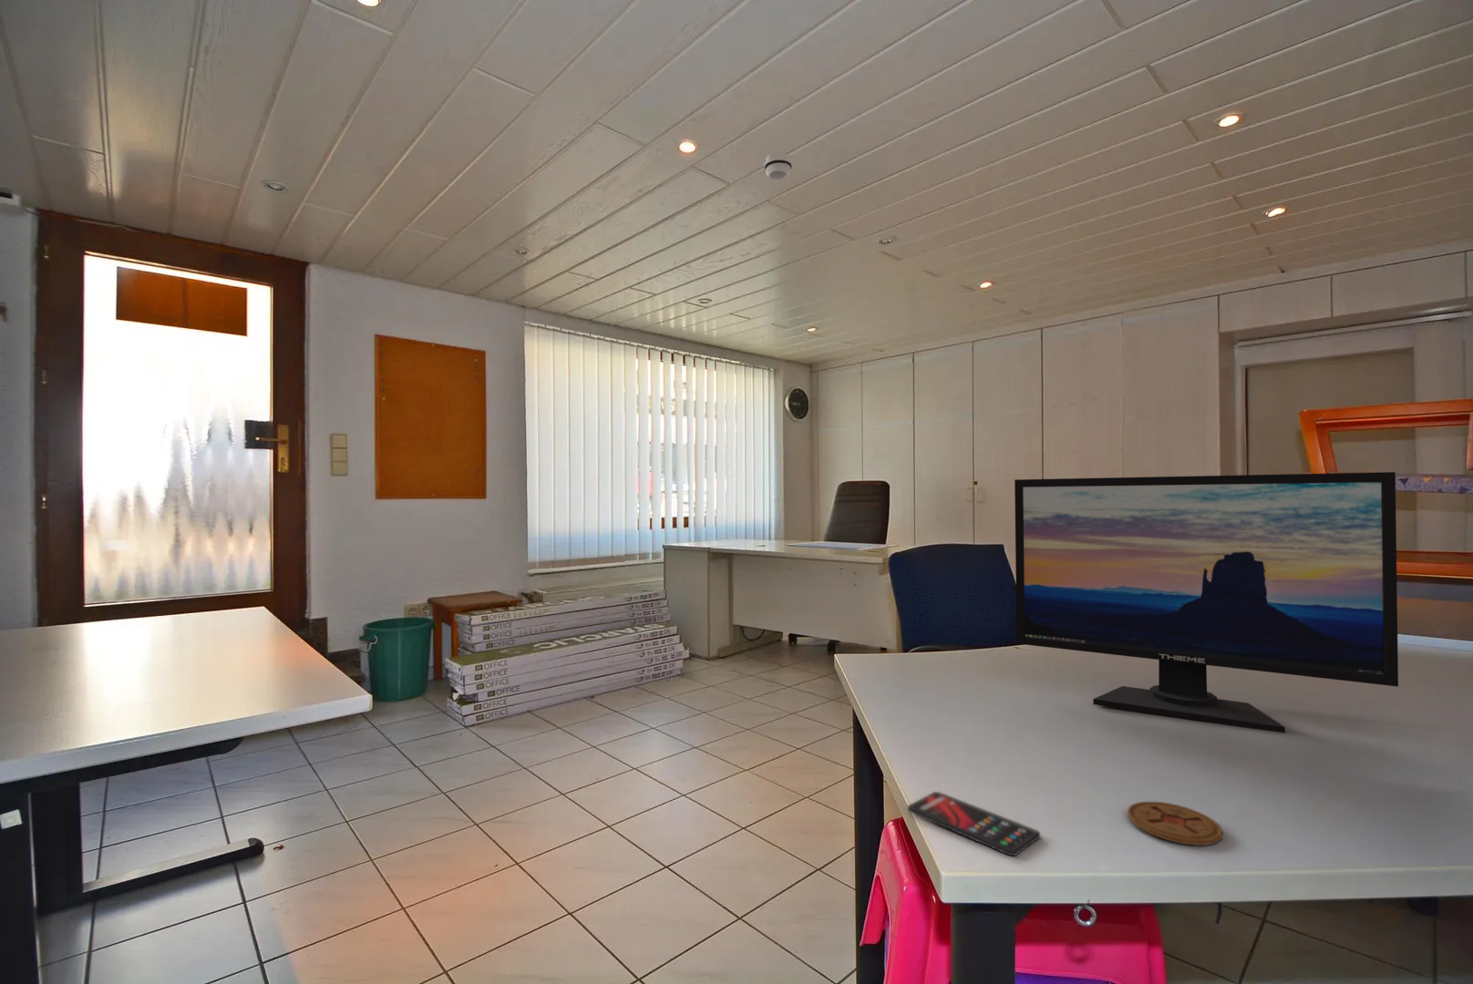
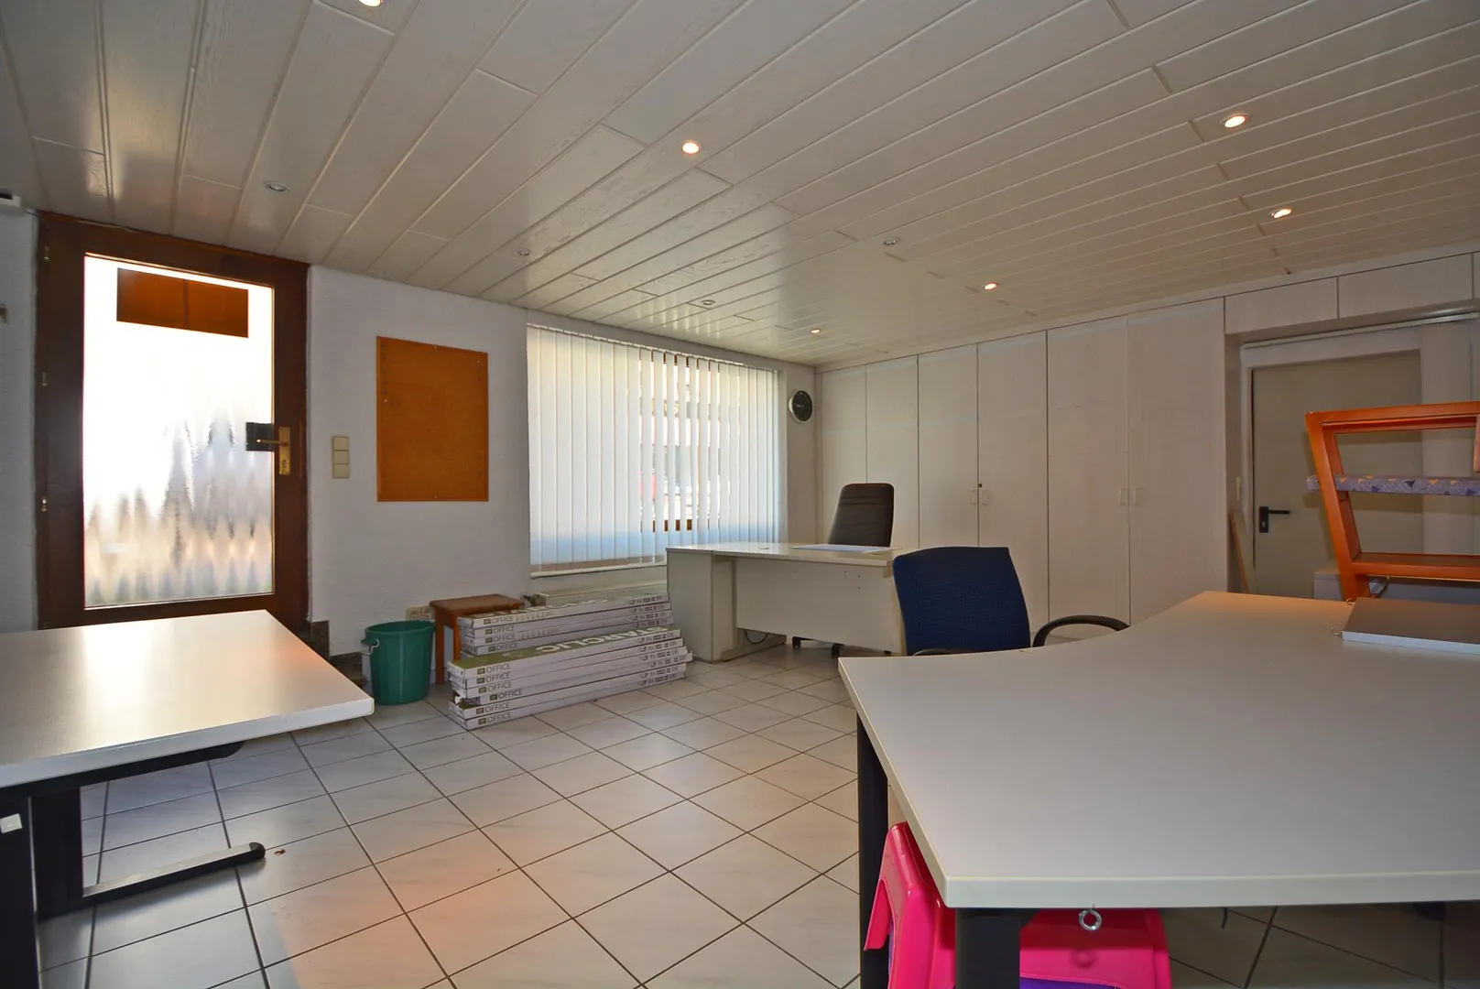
- computer monitor [1014,471,1399,734]
- coaster [1127,801,1224,847]
- smartphone [907,791,1041,857]
- smoke detector [763,153,793,180]
